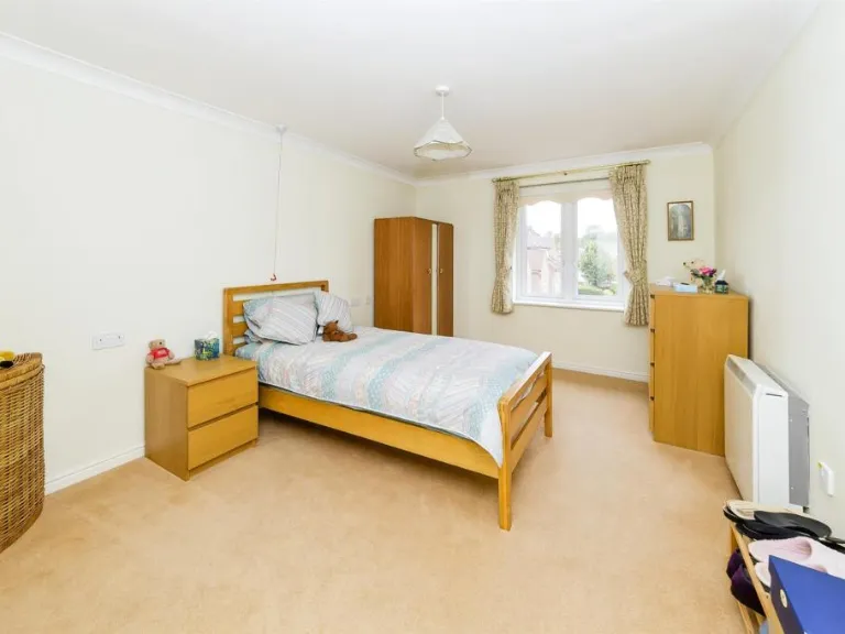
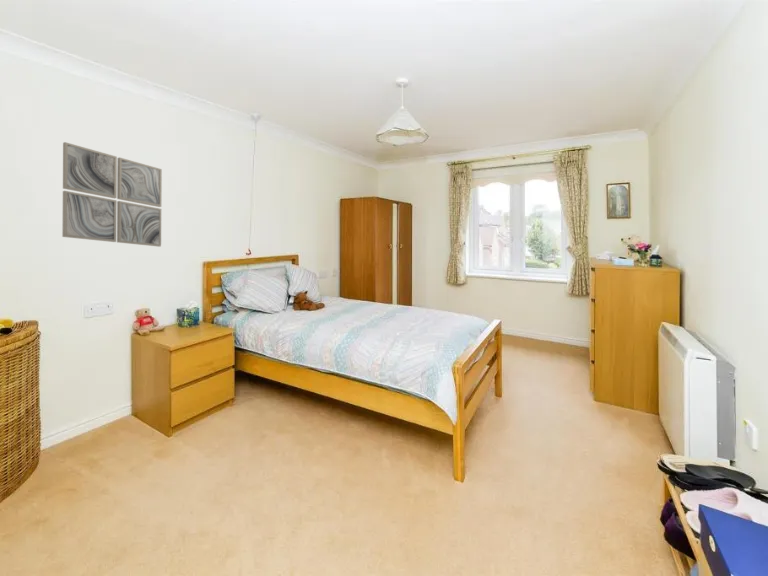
+ wall art [61,141,163,248]
